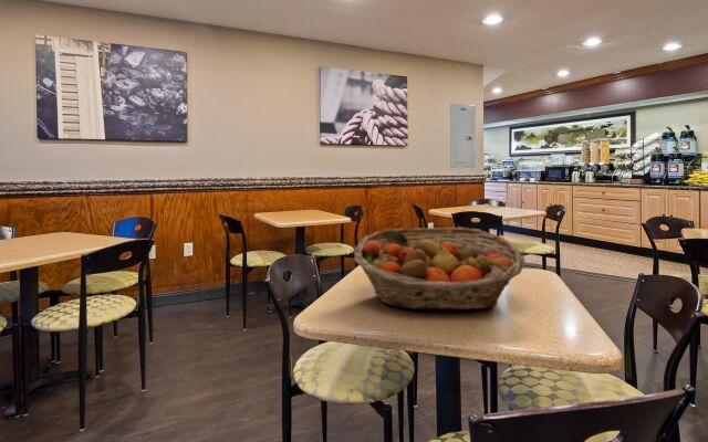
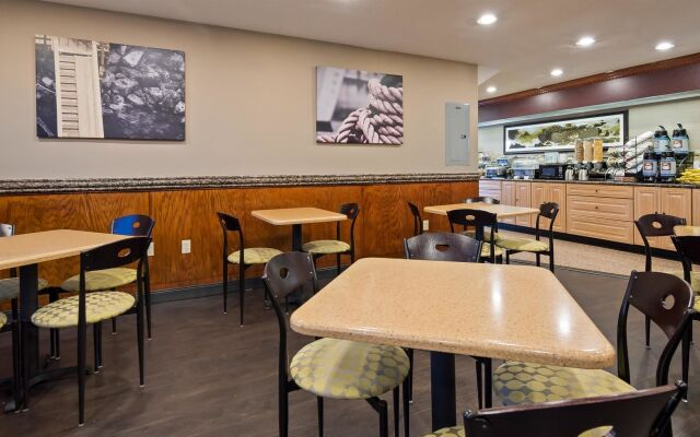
- fruit basket [353,227,527,311]
